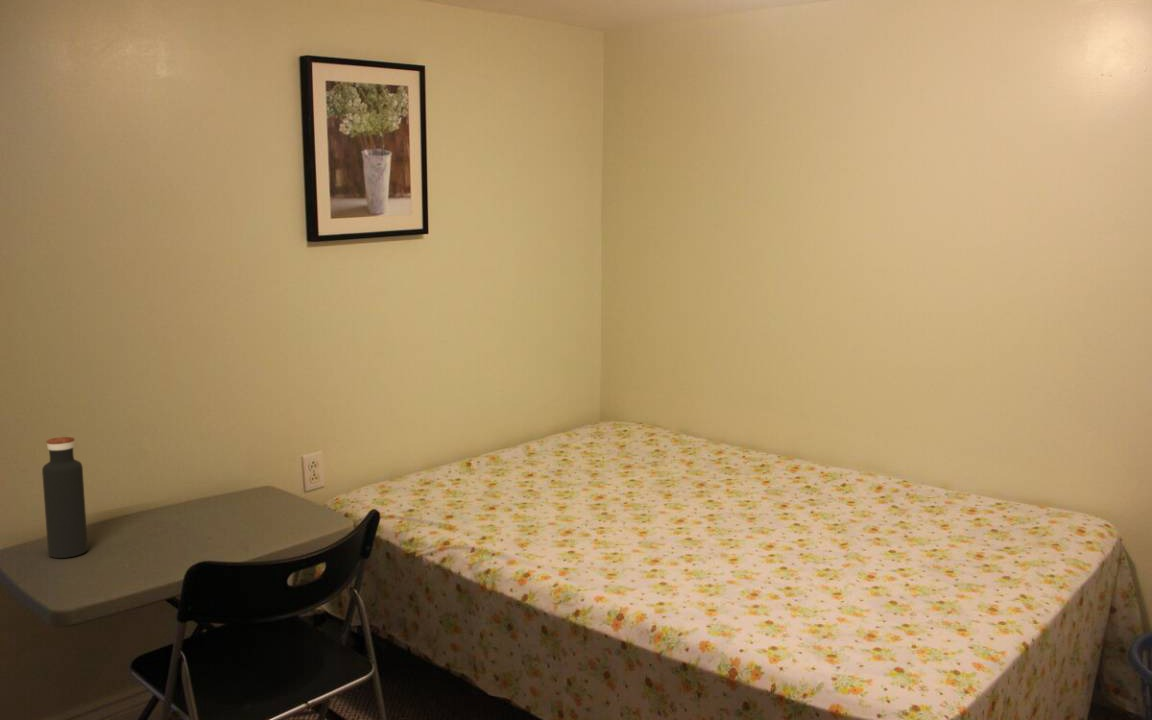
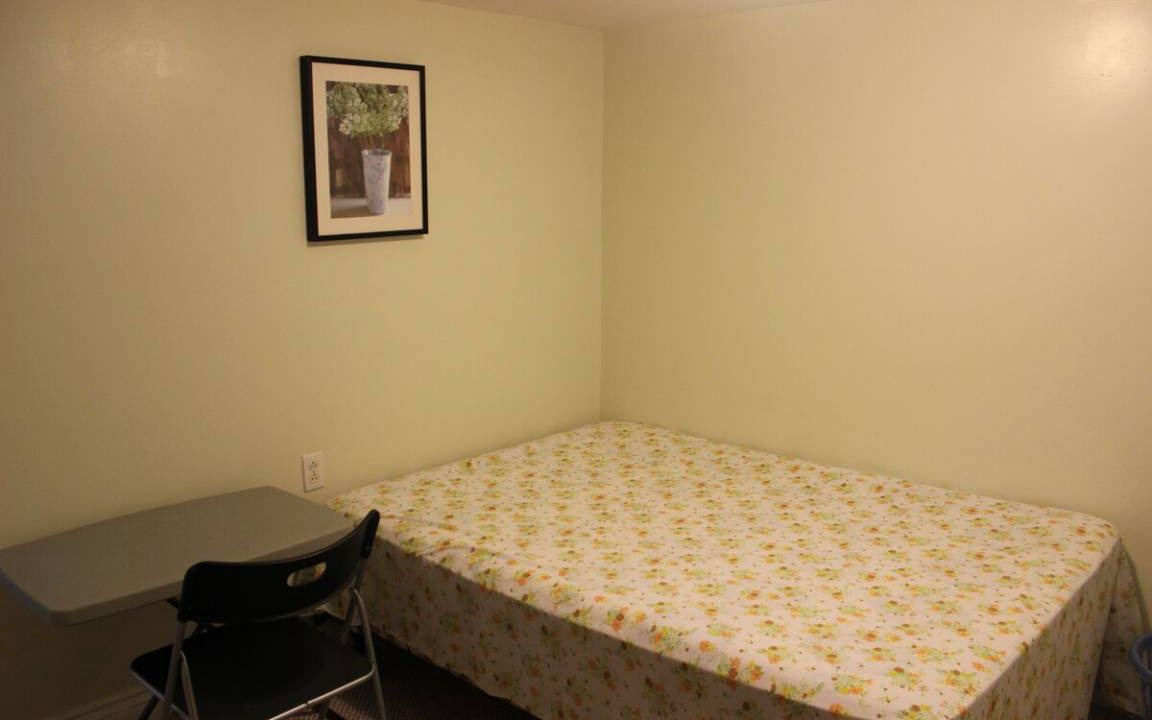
- water bottle [41,436,89,559]
